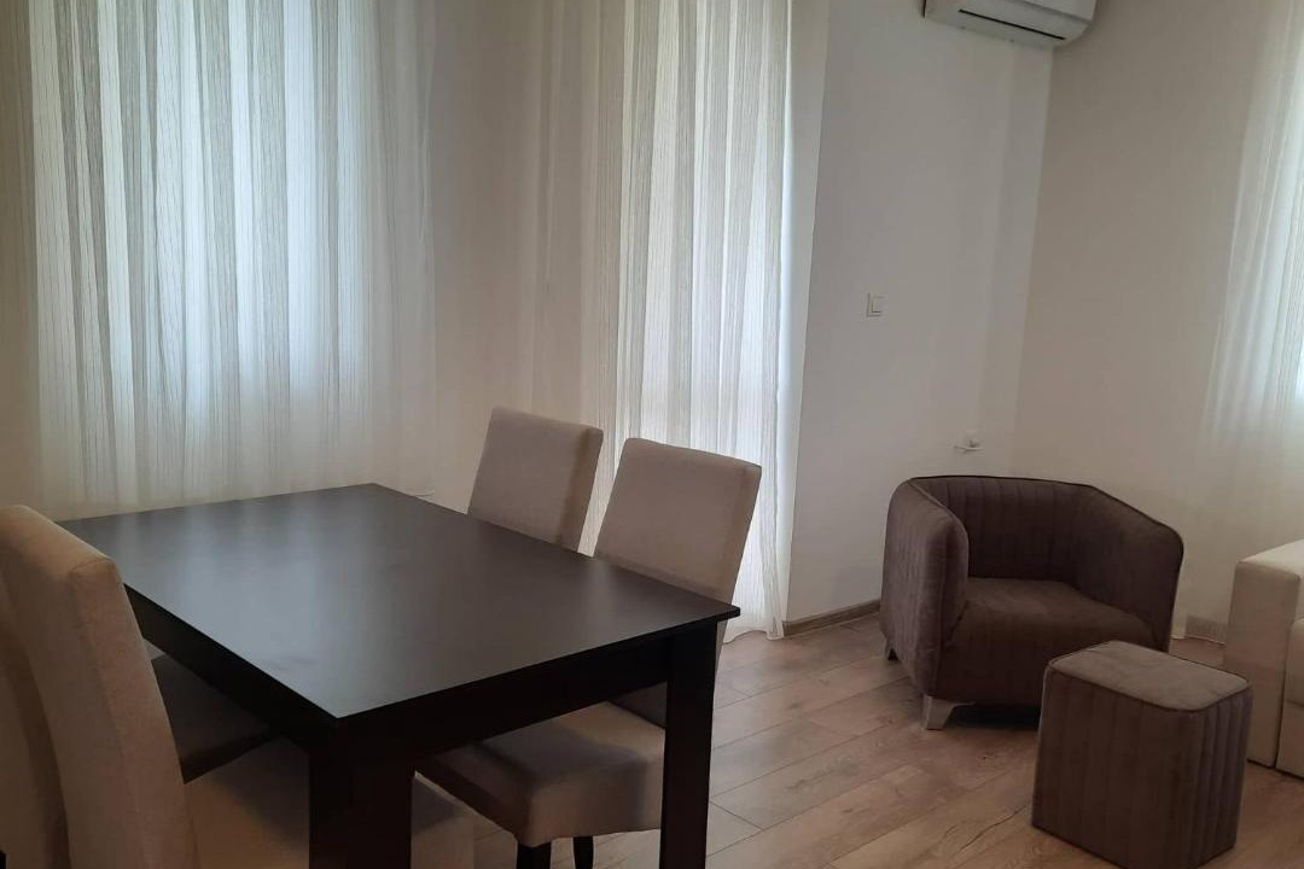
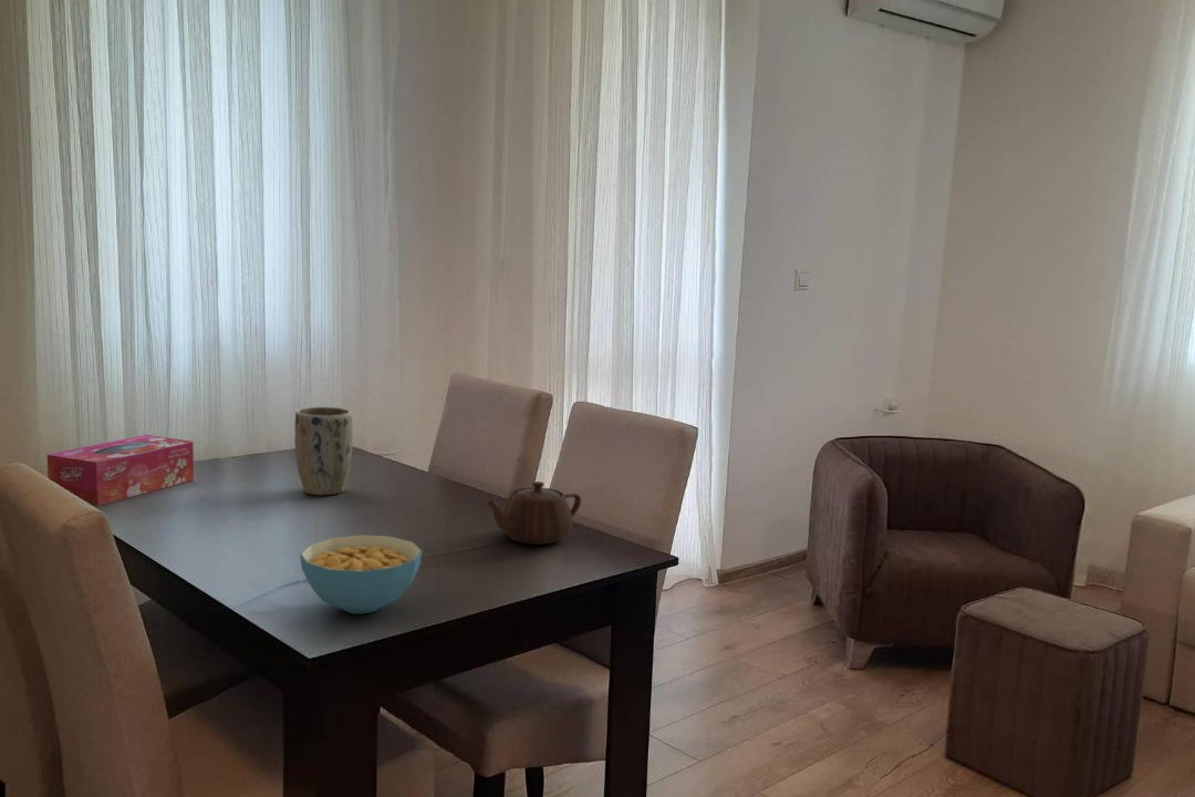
+ teapot [484,480,582,546]
+ cereal bowl [299,534,423,614]
+ plant pot [294,405,353,496]
+ tissue box [46,434,195,507]
